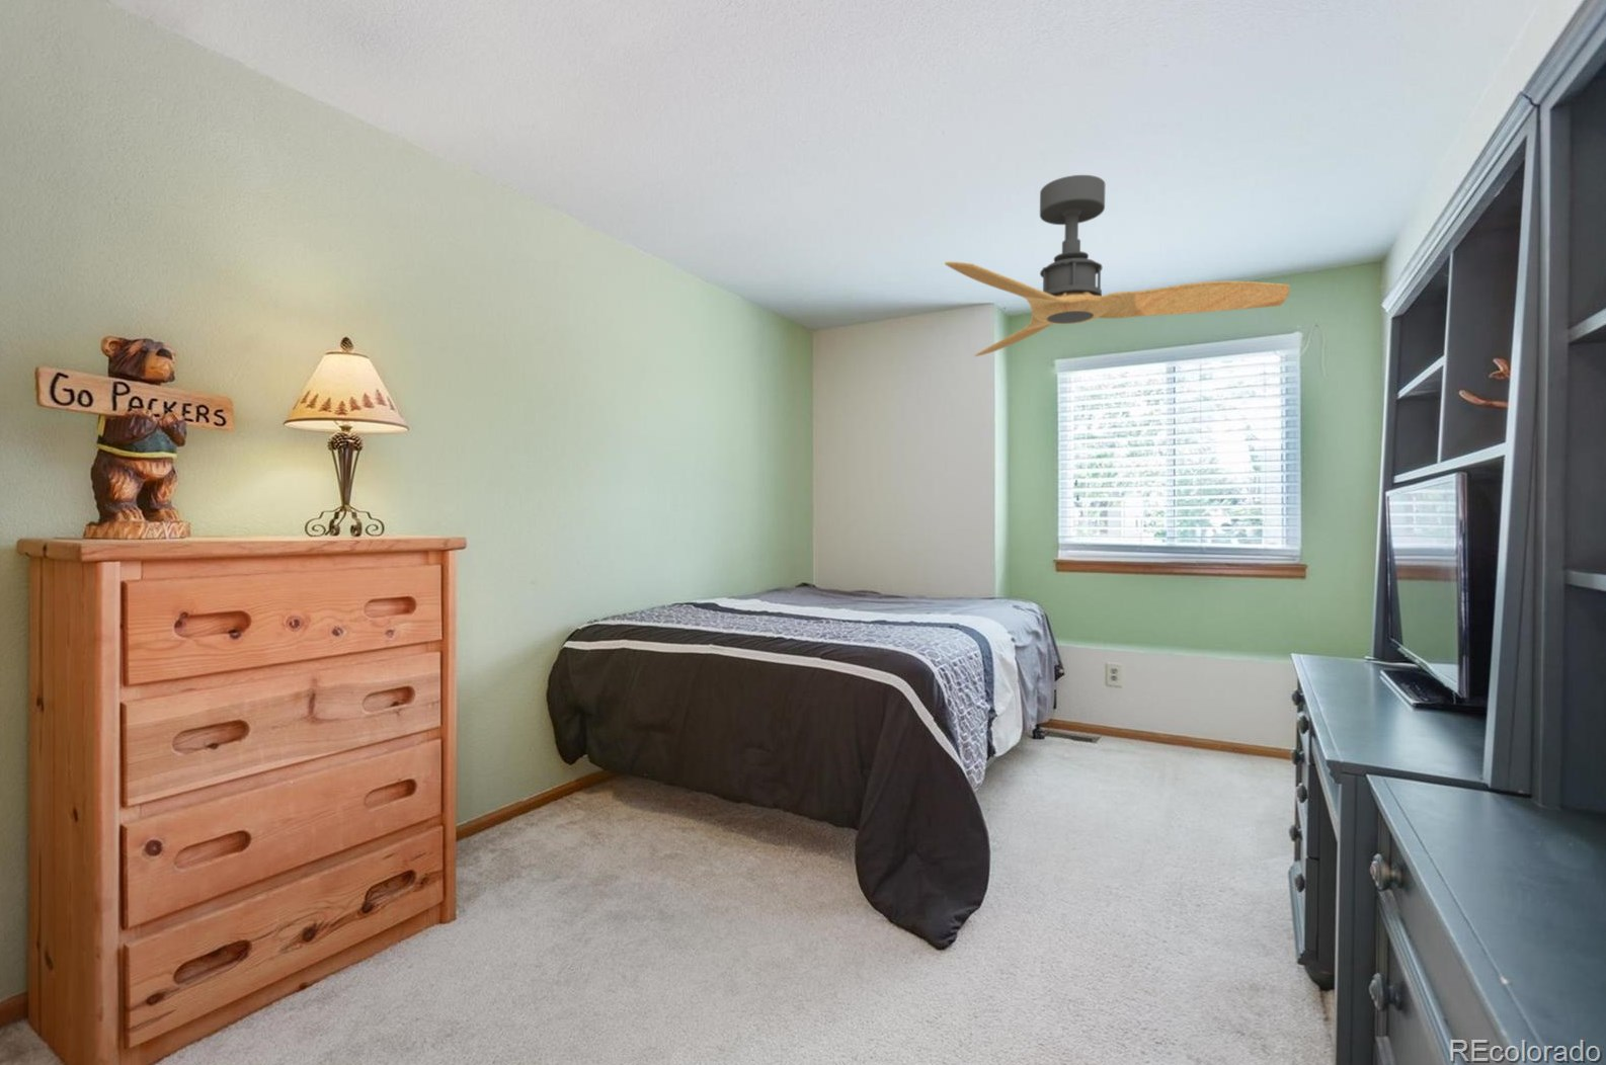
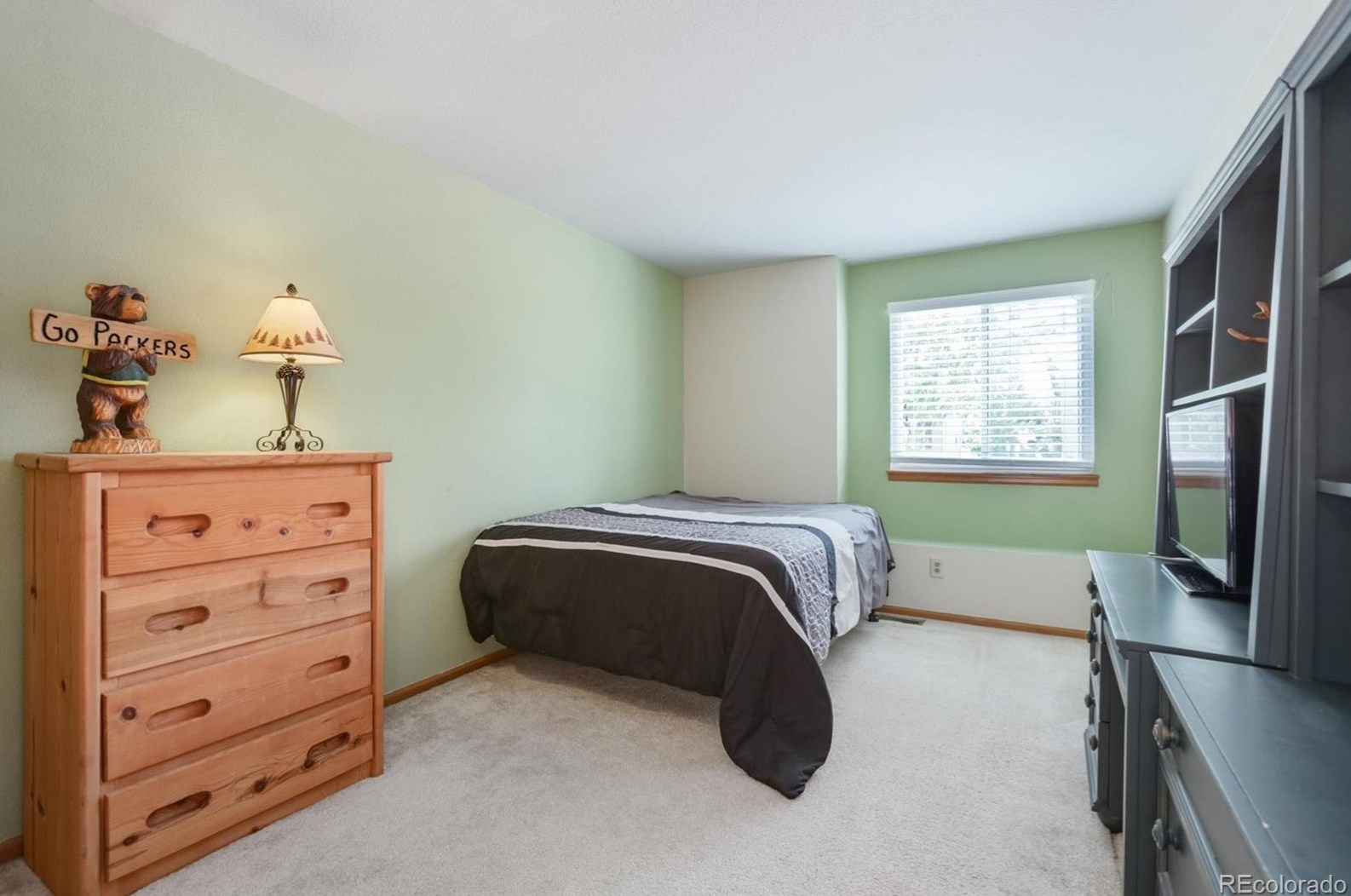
- ceiling fan [944,174,1291,358]
